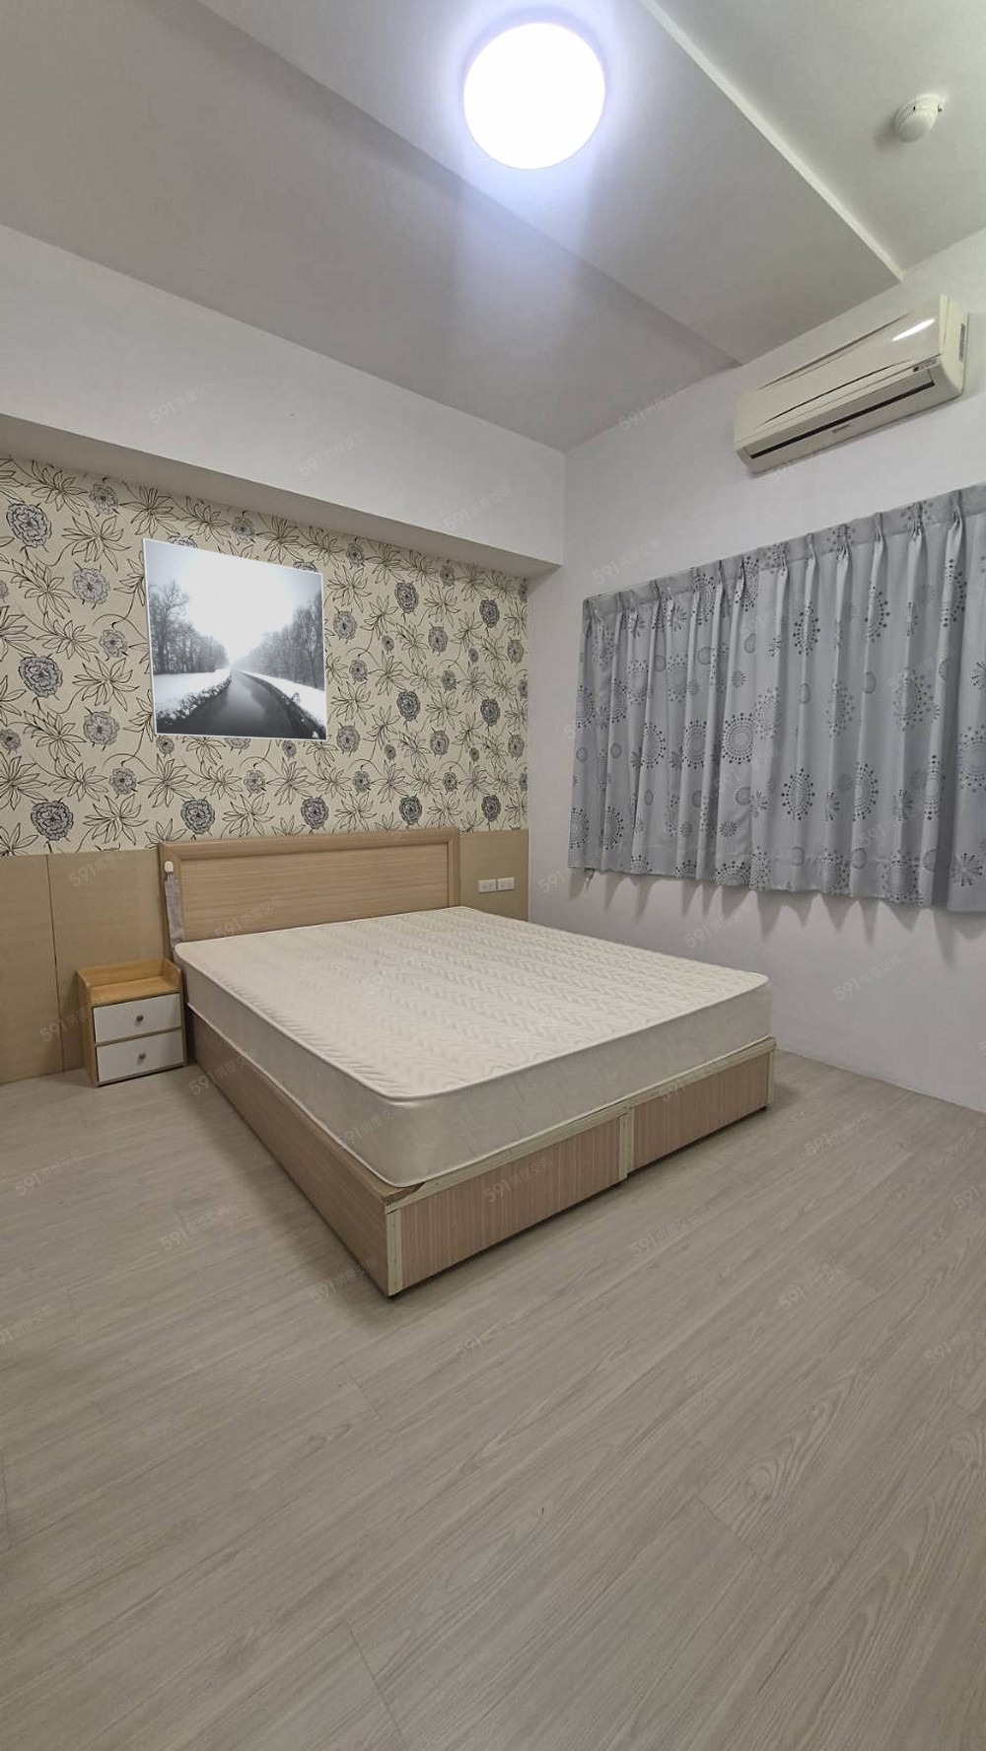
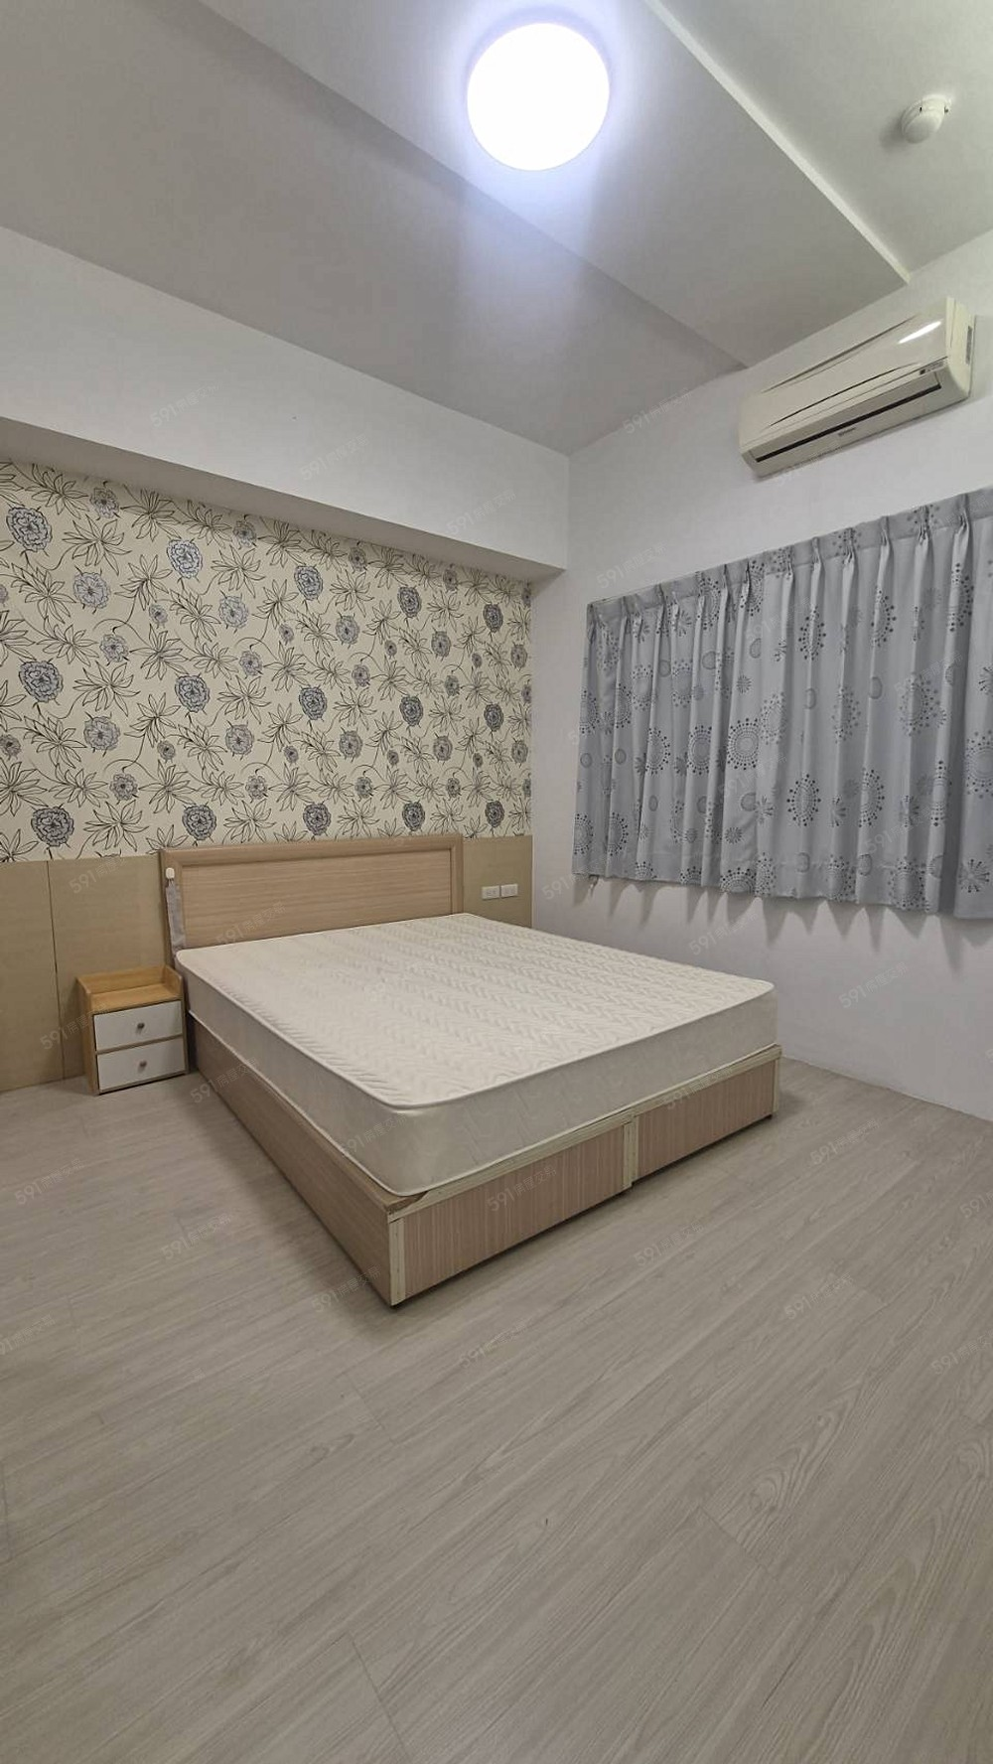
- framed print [141,538,328,742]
